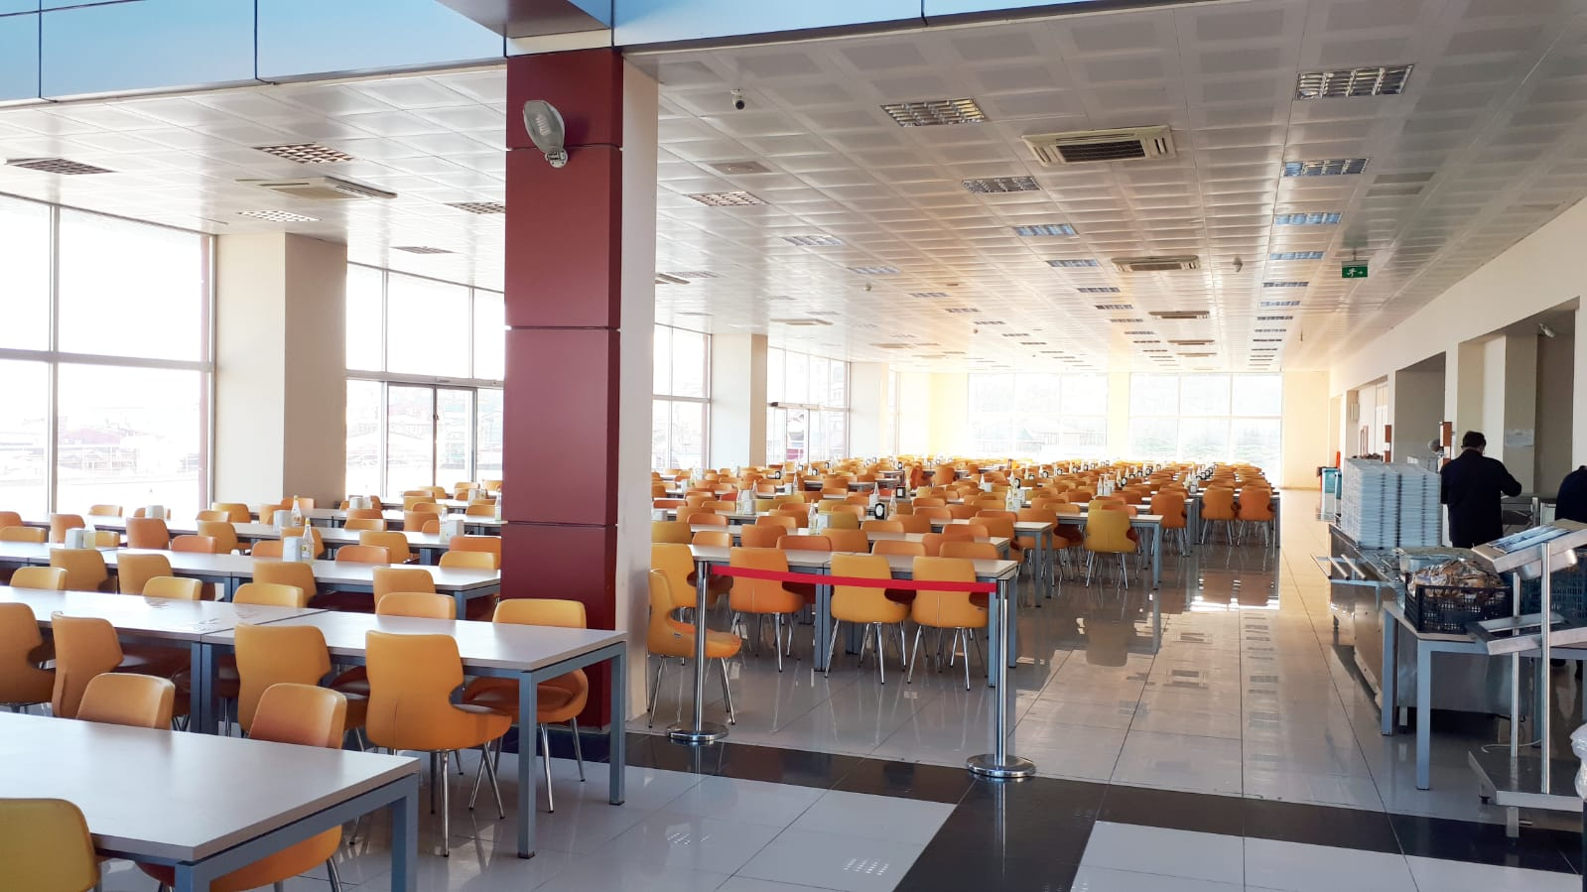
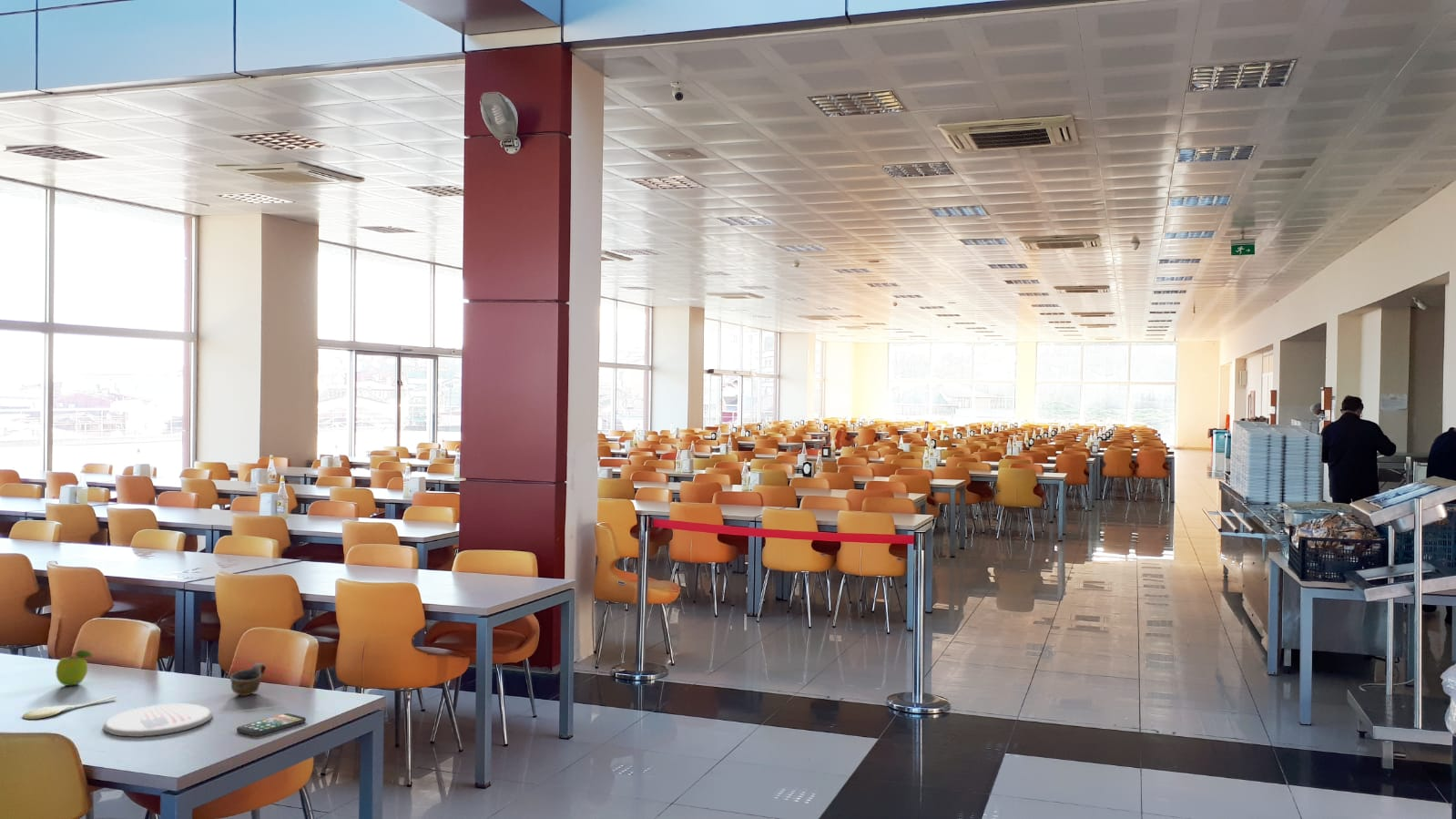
+ spoon [22,695,117,720]
+ smartphone [236,712,307,737]
+ fruit [55,650,93,687]
+ plate [102,702,214,738]
+ cup [229,662,267,697]
